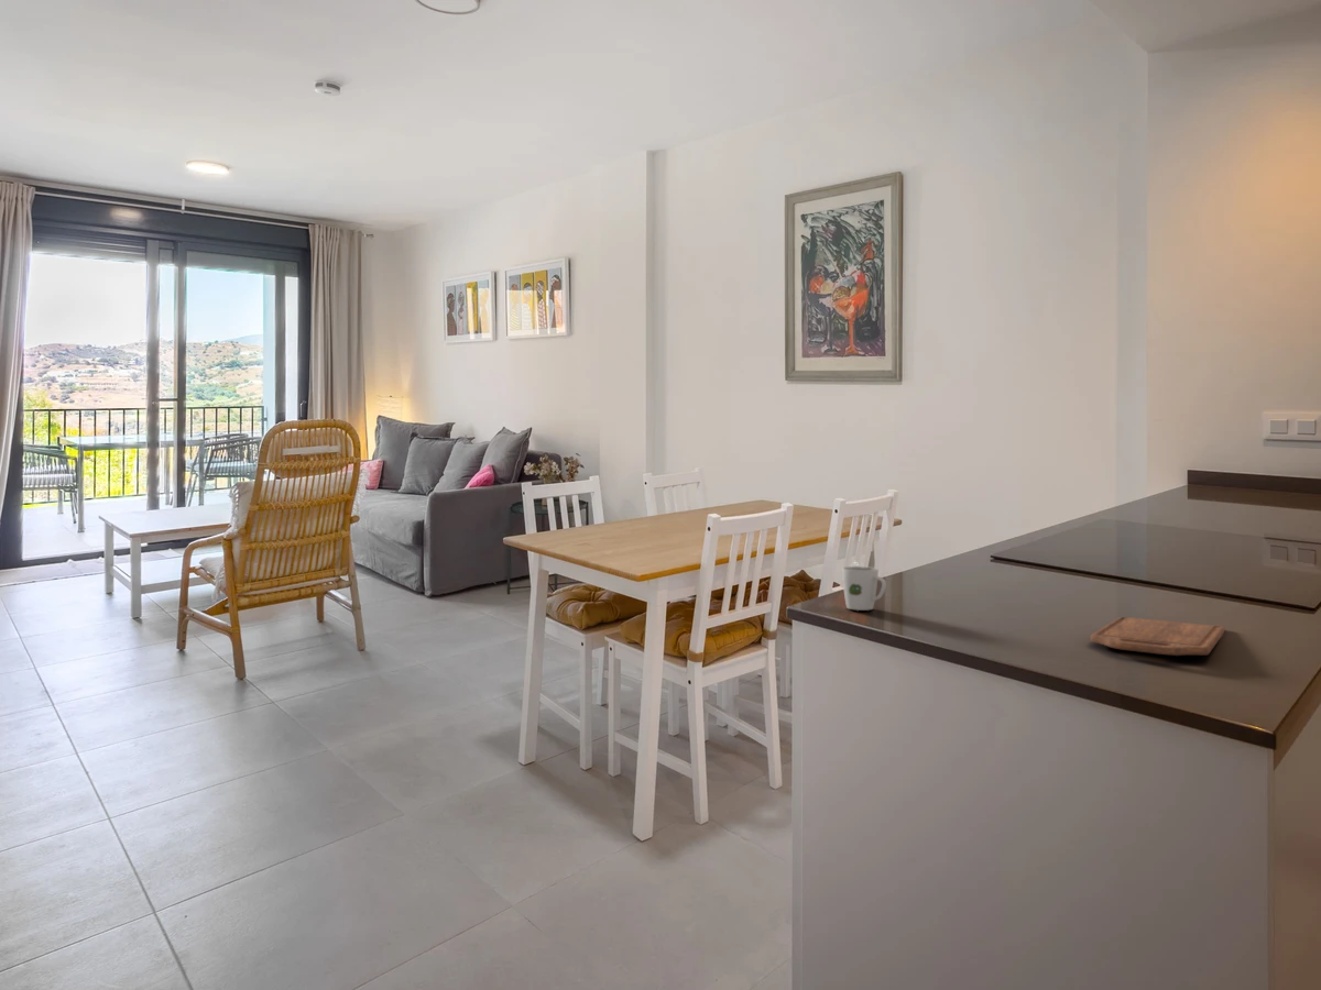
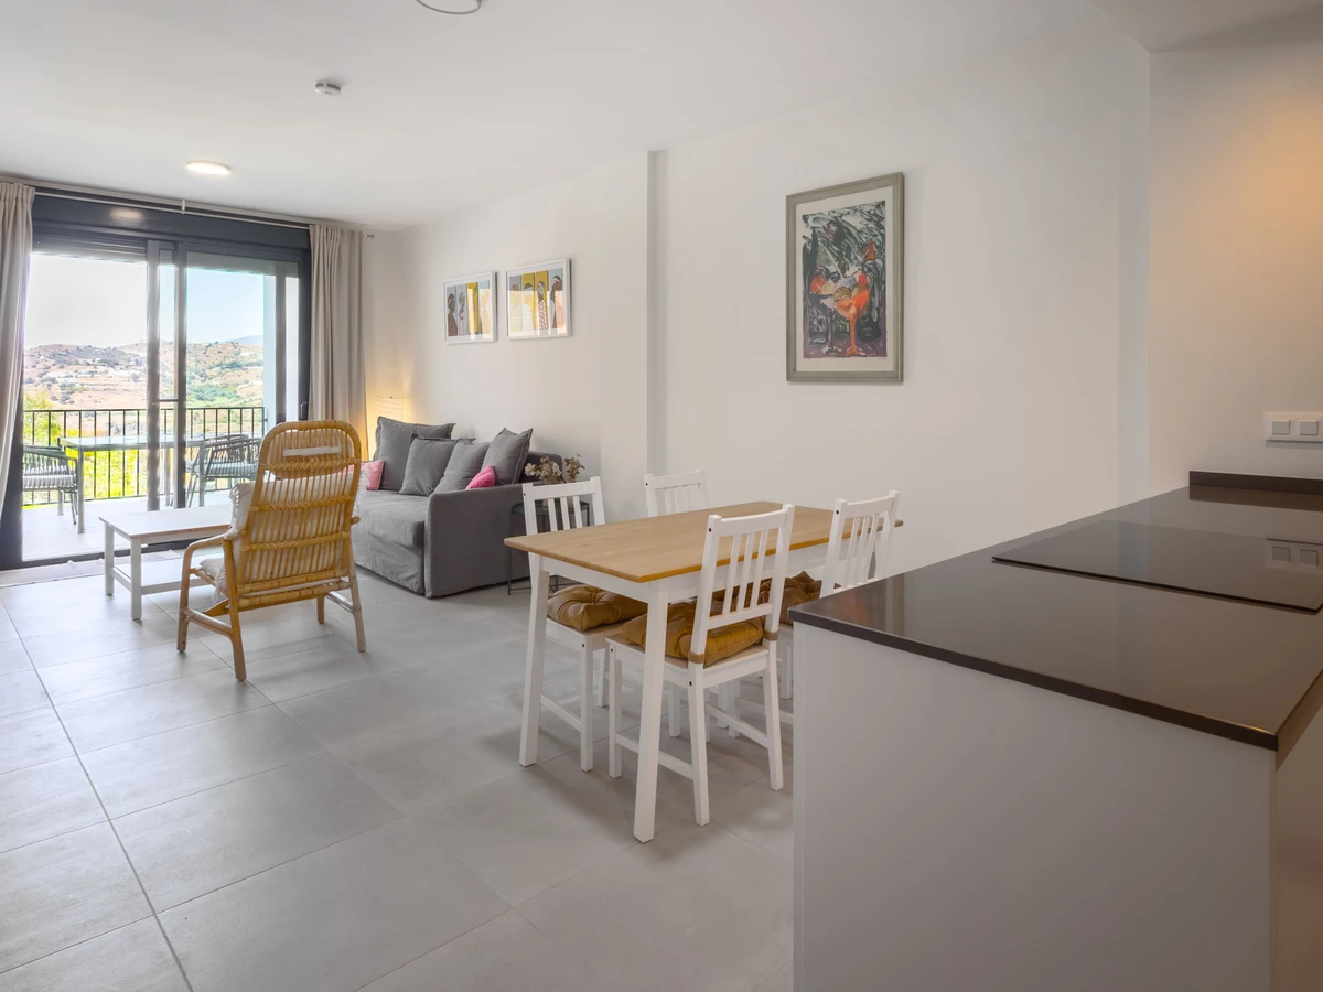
- cutting board [1090,616,1226,657]
- cup [841,557,887,612]
